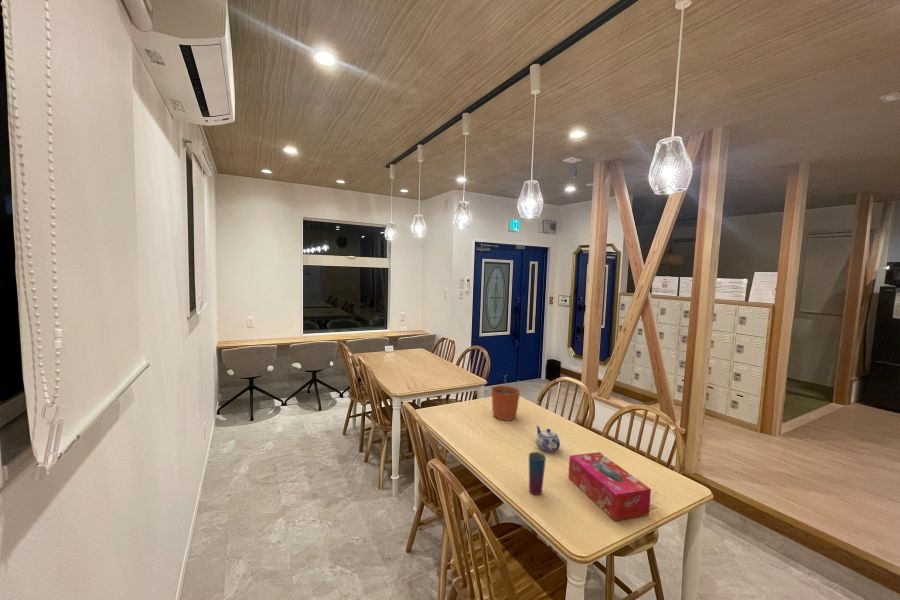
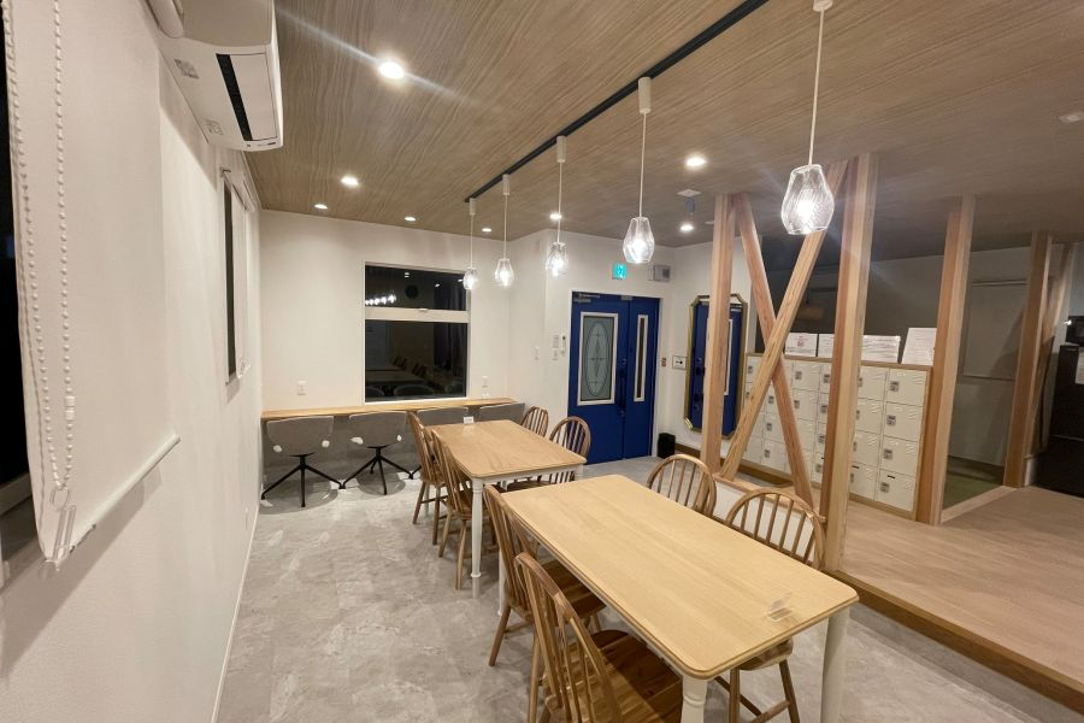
- tissue box [567,451,652,522]
- teapot [535,424,561,453]
- cup [528,451,547,496]
- plant pot [490,375,521,422]
